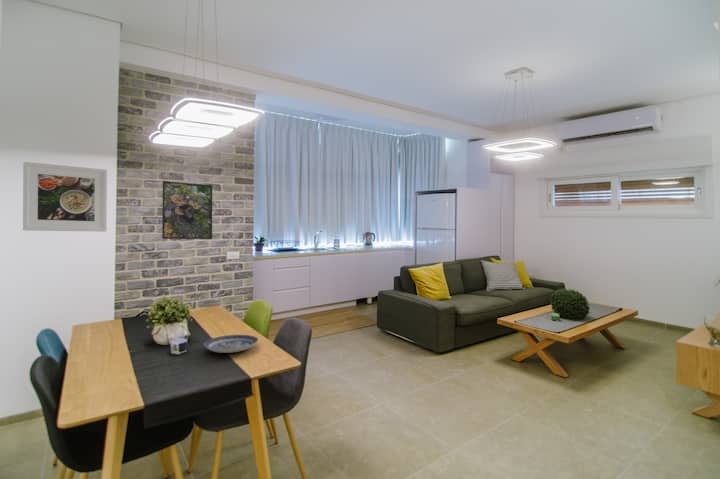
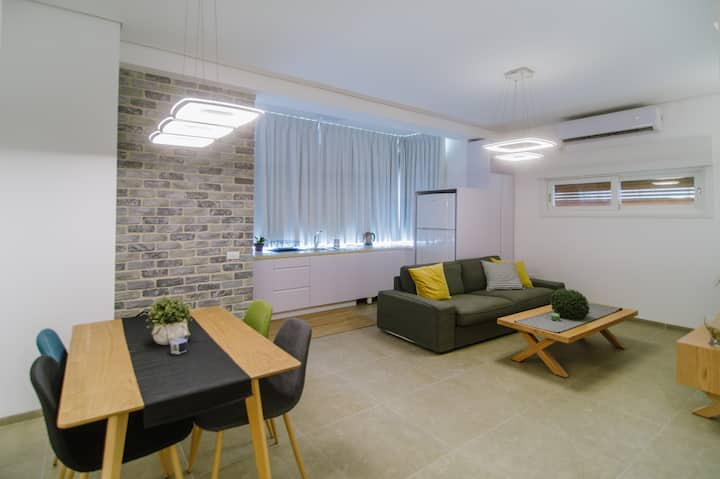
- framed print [22,161,108,233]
- plate [203,334,259,354]
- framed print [161,180,213,240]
